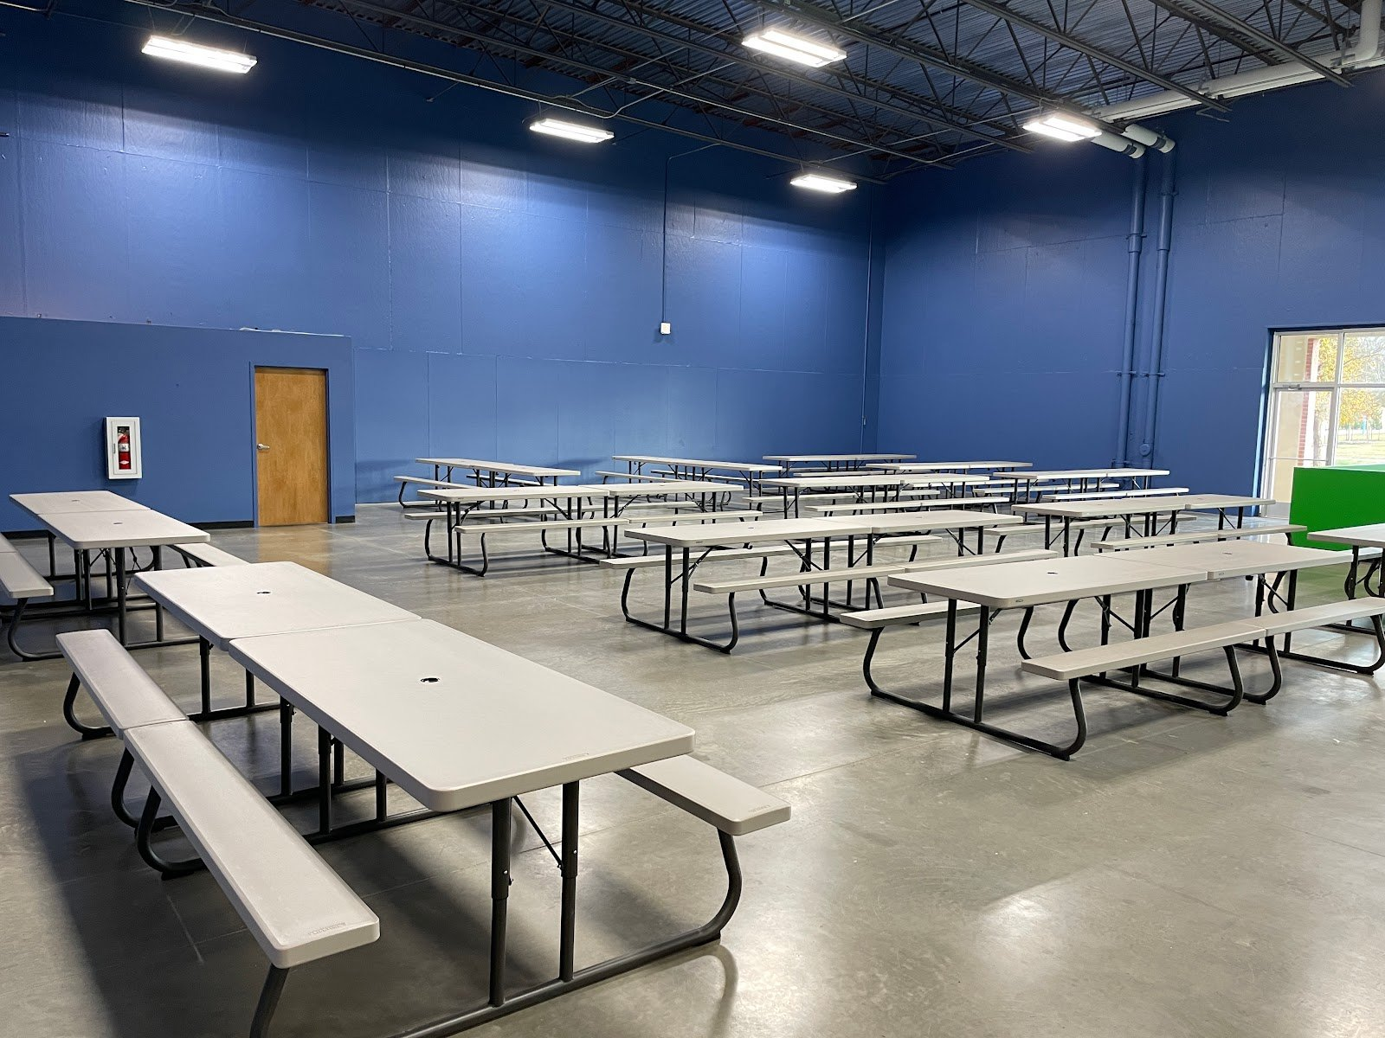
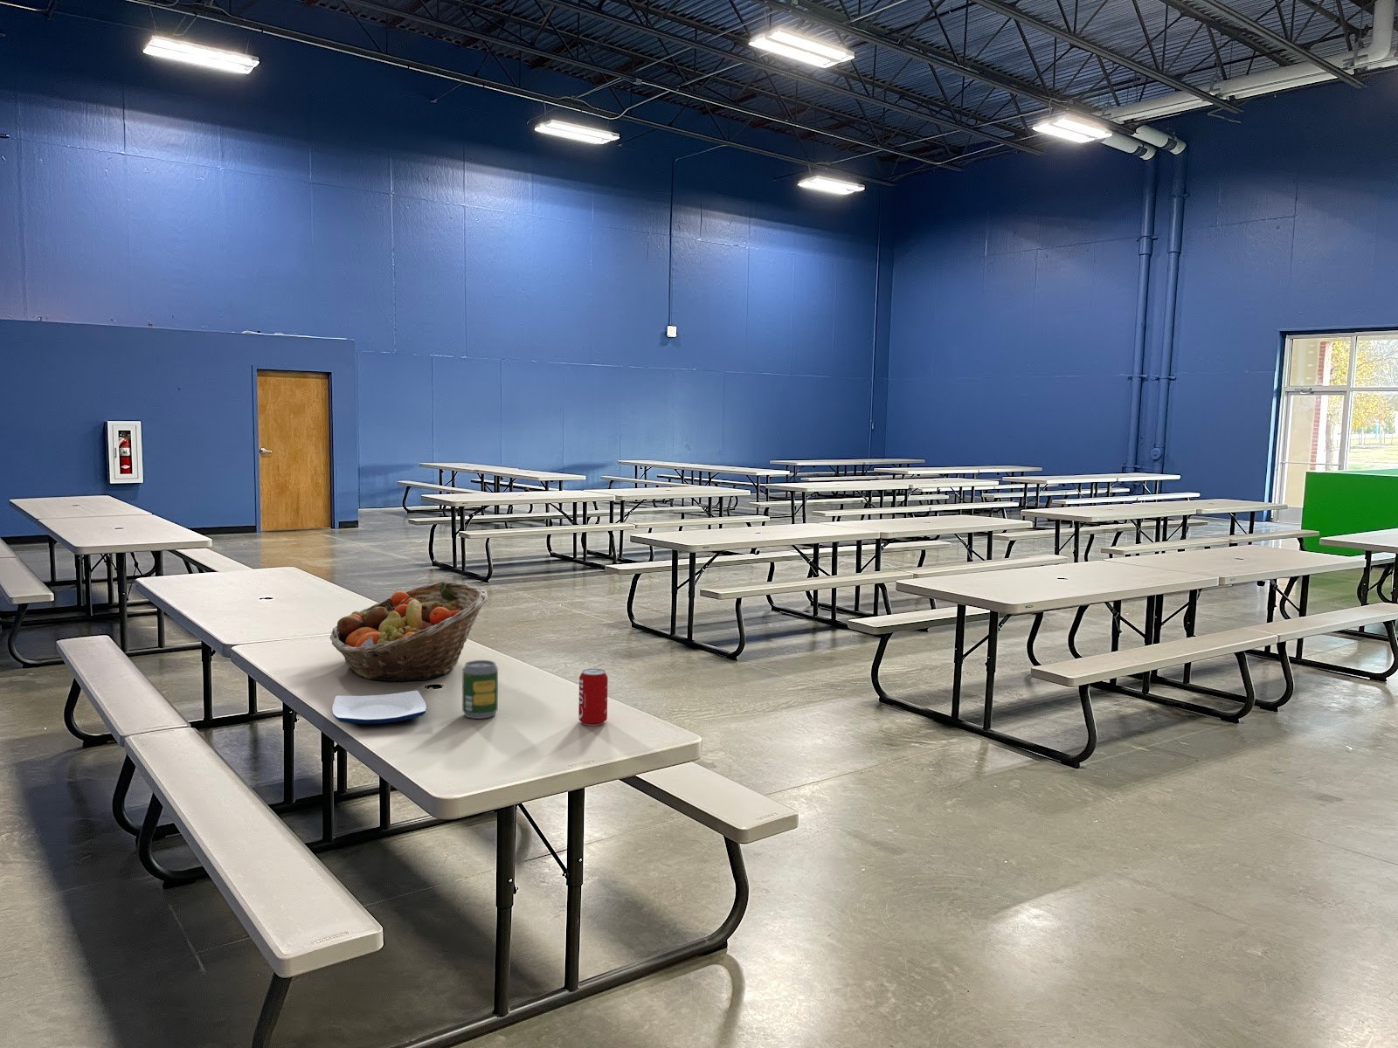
+ plate [331,690,427,724]
+ soda can [461,659,499,720]
+ beverage can [578,667,609,727]
+ fruit basket [329,581,489,683]
